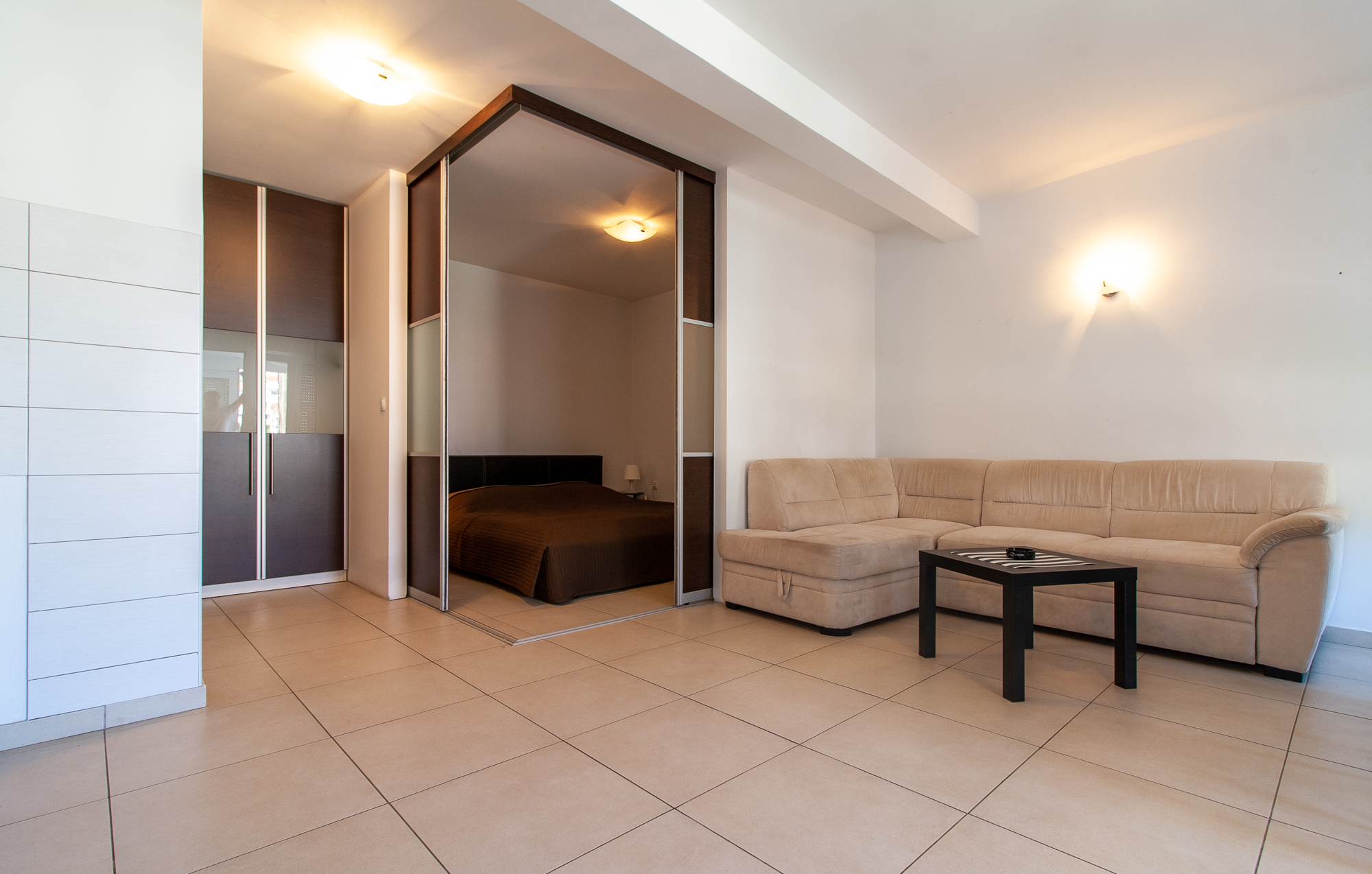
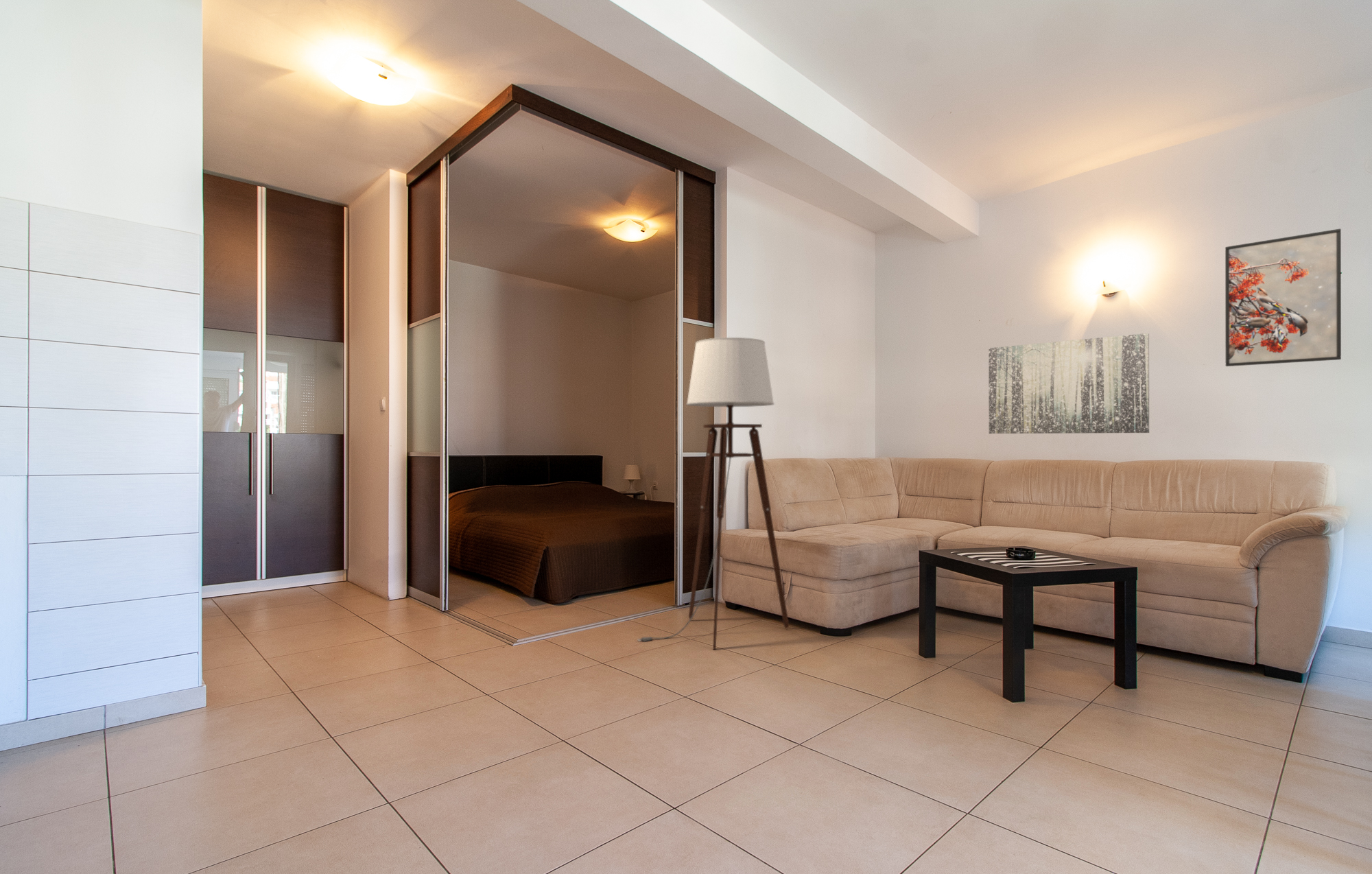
+ floor lamp [637,337,790,650]
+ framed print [1225,228,1342,367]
+ wall art [988,333,1150,434]
